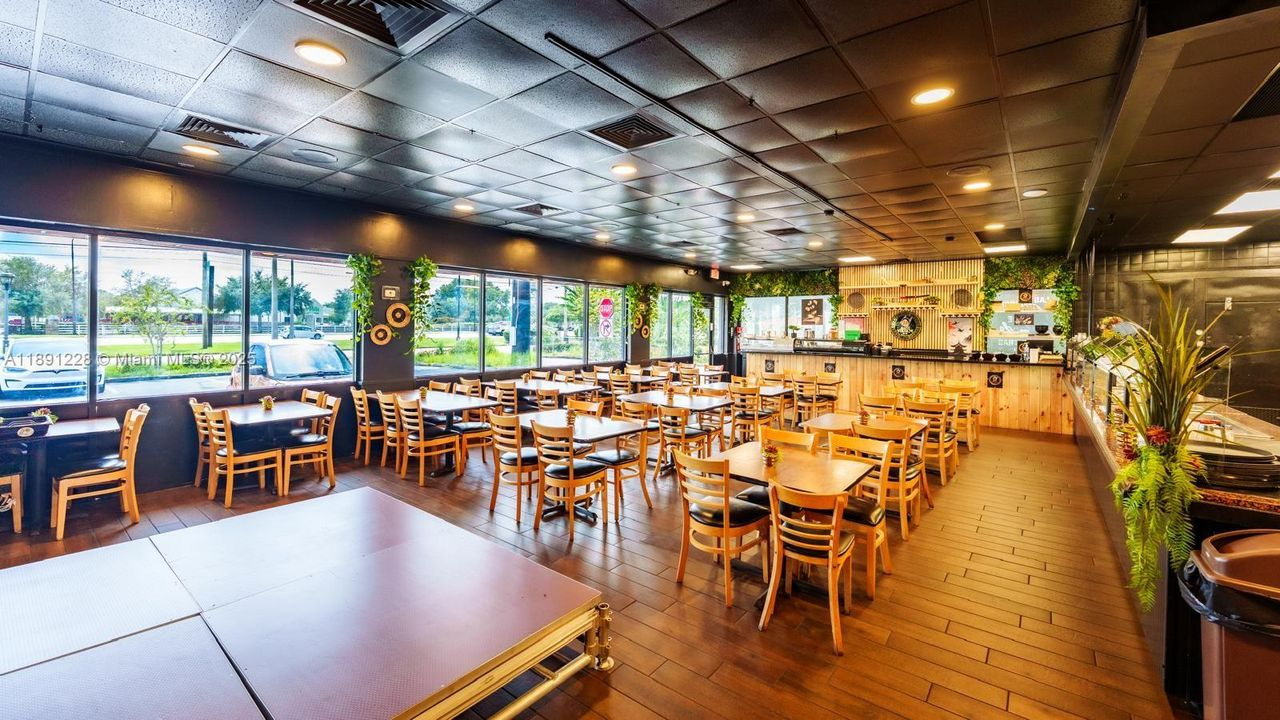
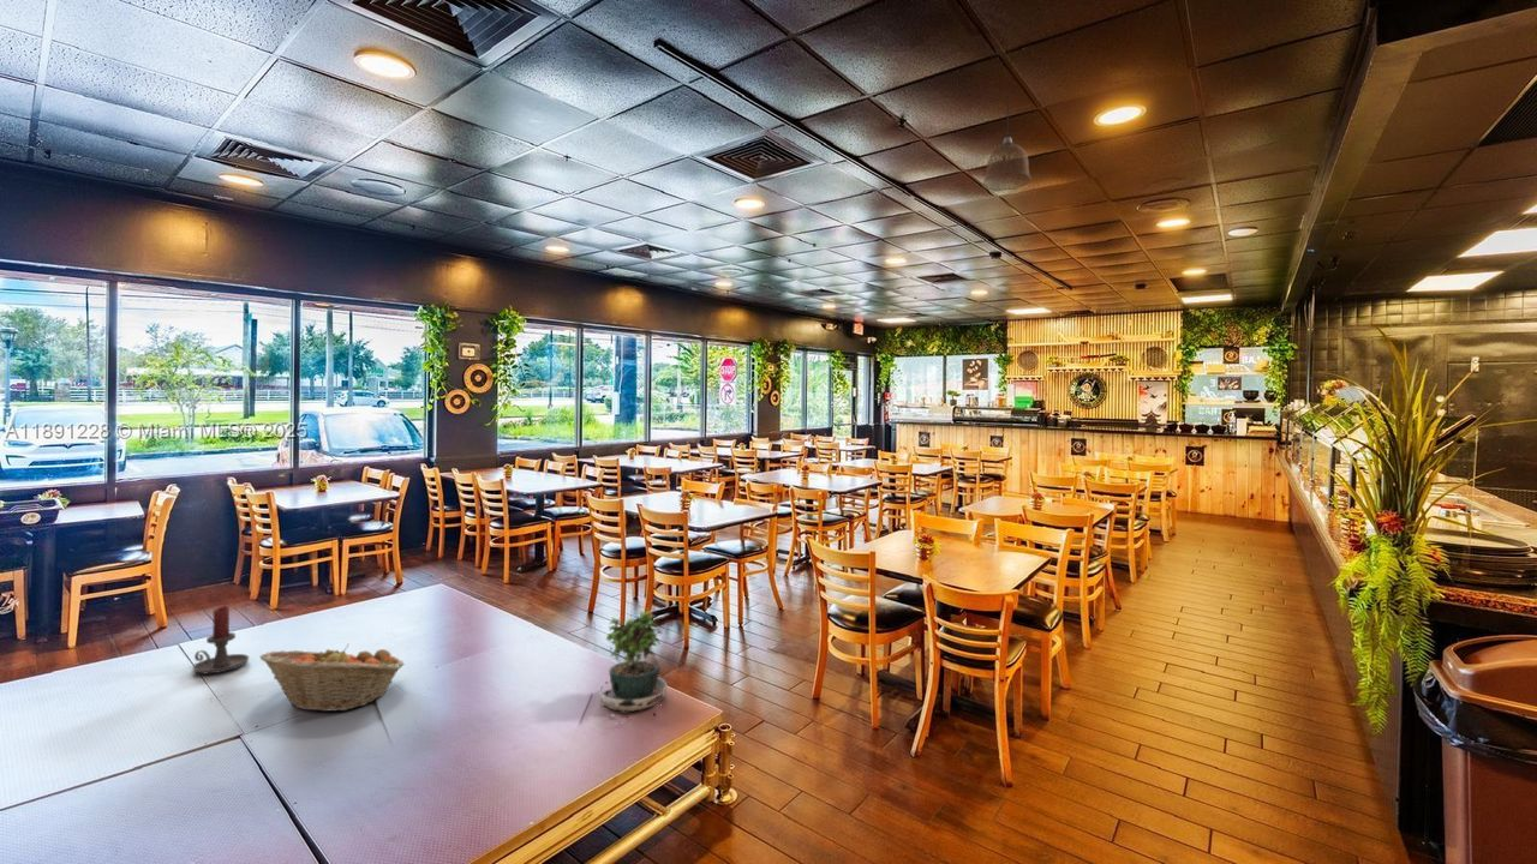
+ fruit basket [258,643,406,713]
+ pendant lamp [981,96,1033,192]
+ potted plant [598,608,669,726]
+ candle holder [191,605,250,676]
